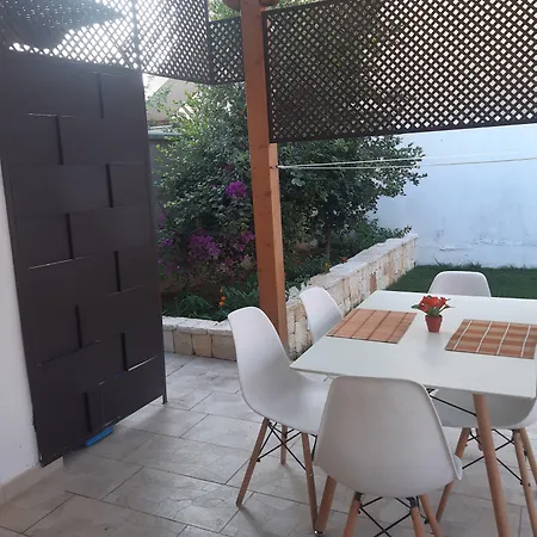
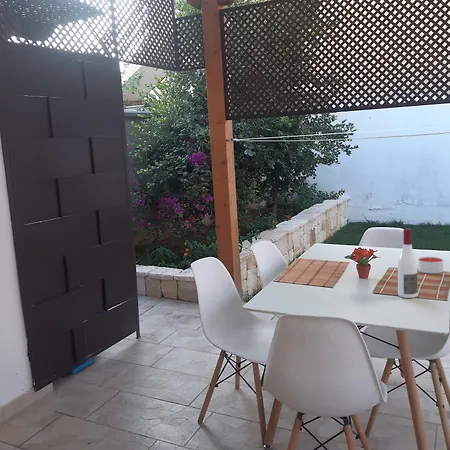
+ alcohol [397,228,418,299]
+ candle [417,256,444,274]
